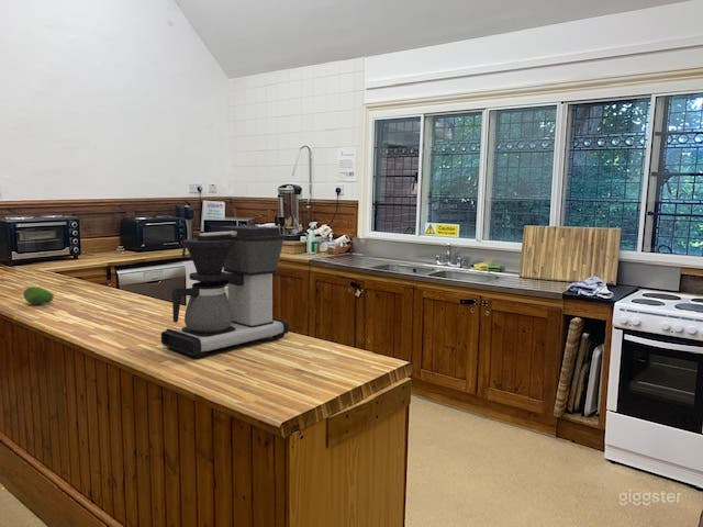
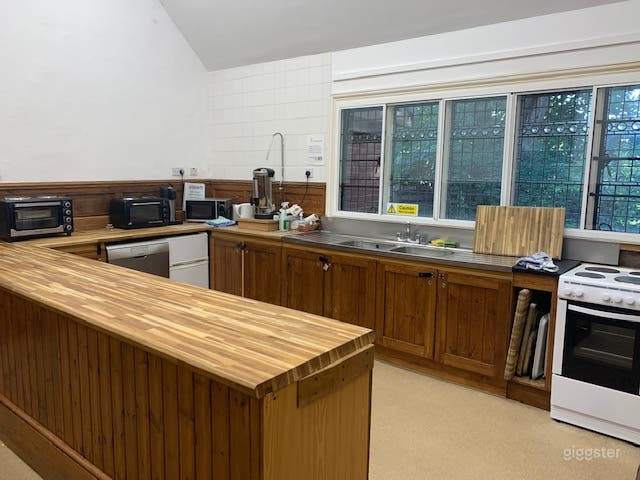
- coffee maker [160,225,290,359]
- fruit [22,285,55,305]
